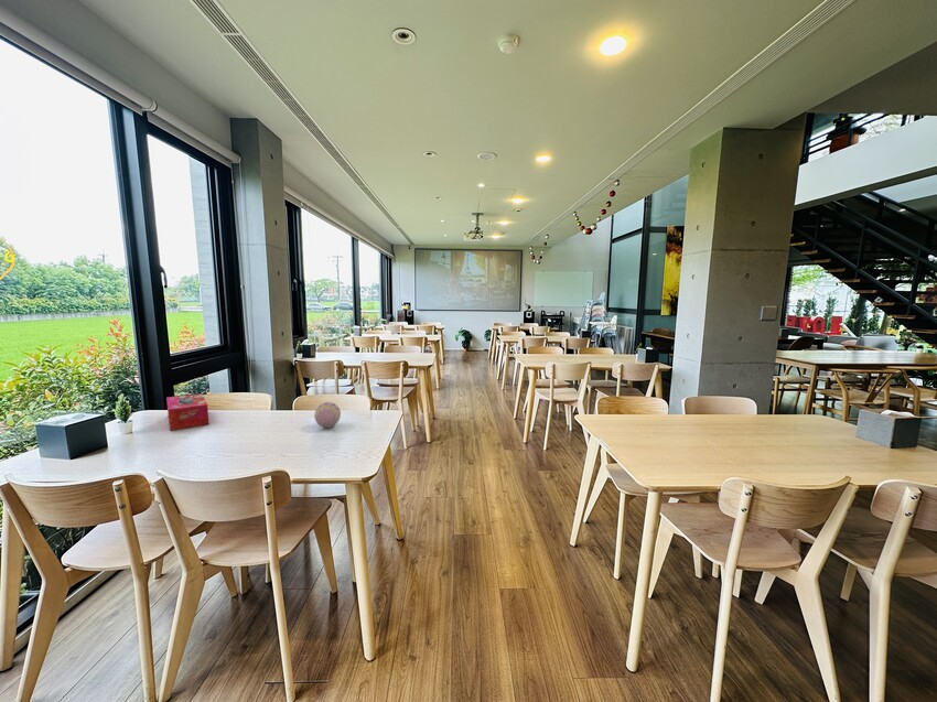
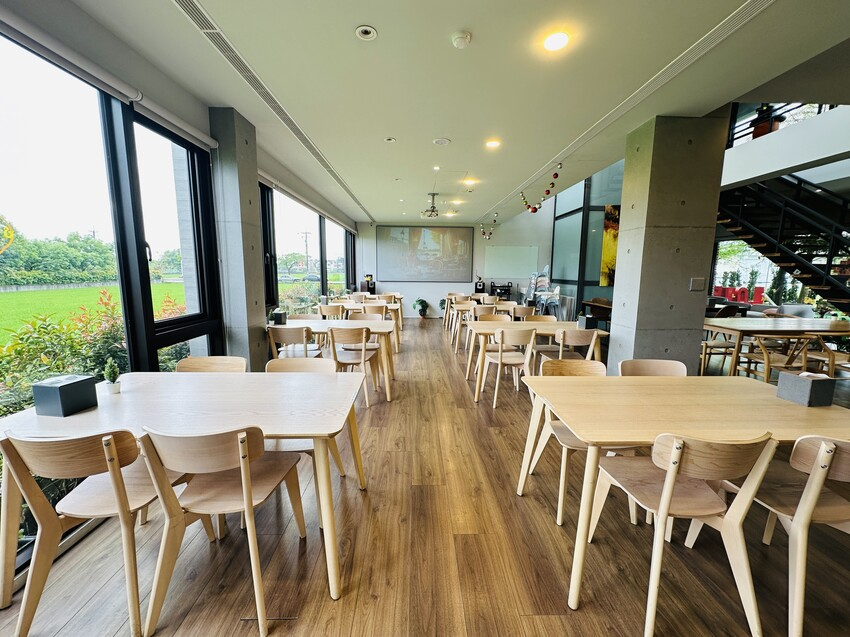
- tissue box [165,392,209,431]
- decorative egg [313,401,342,429]
